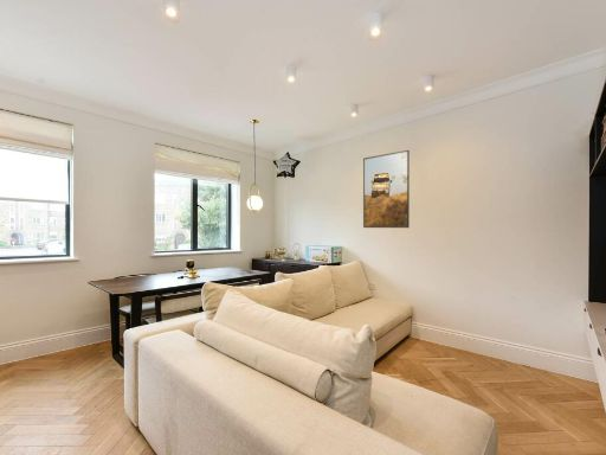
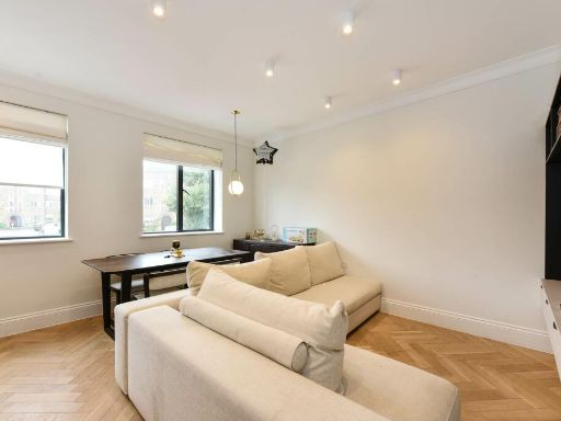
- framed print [362,149,411,229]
